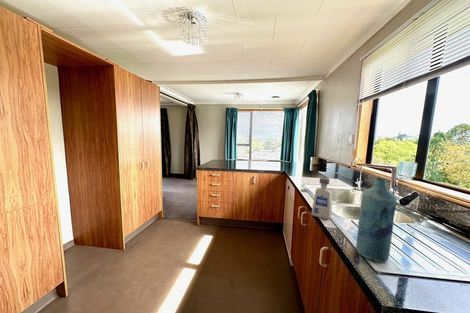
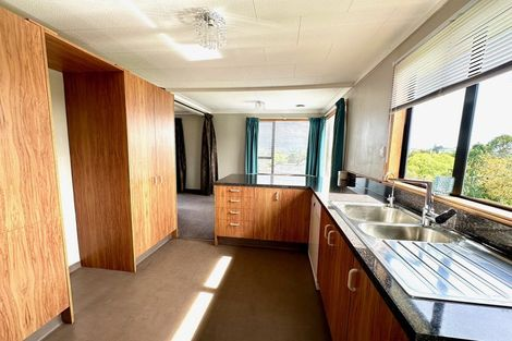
- soap dispenser [310,177,333,221]
- bottle [355,177,398,263]
